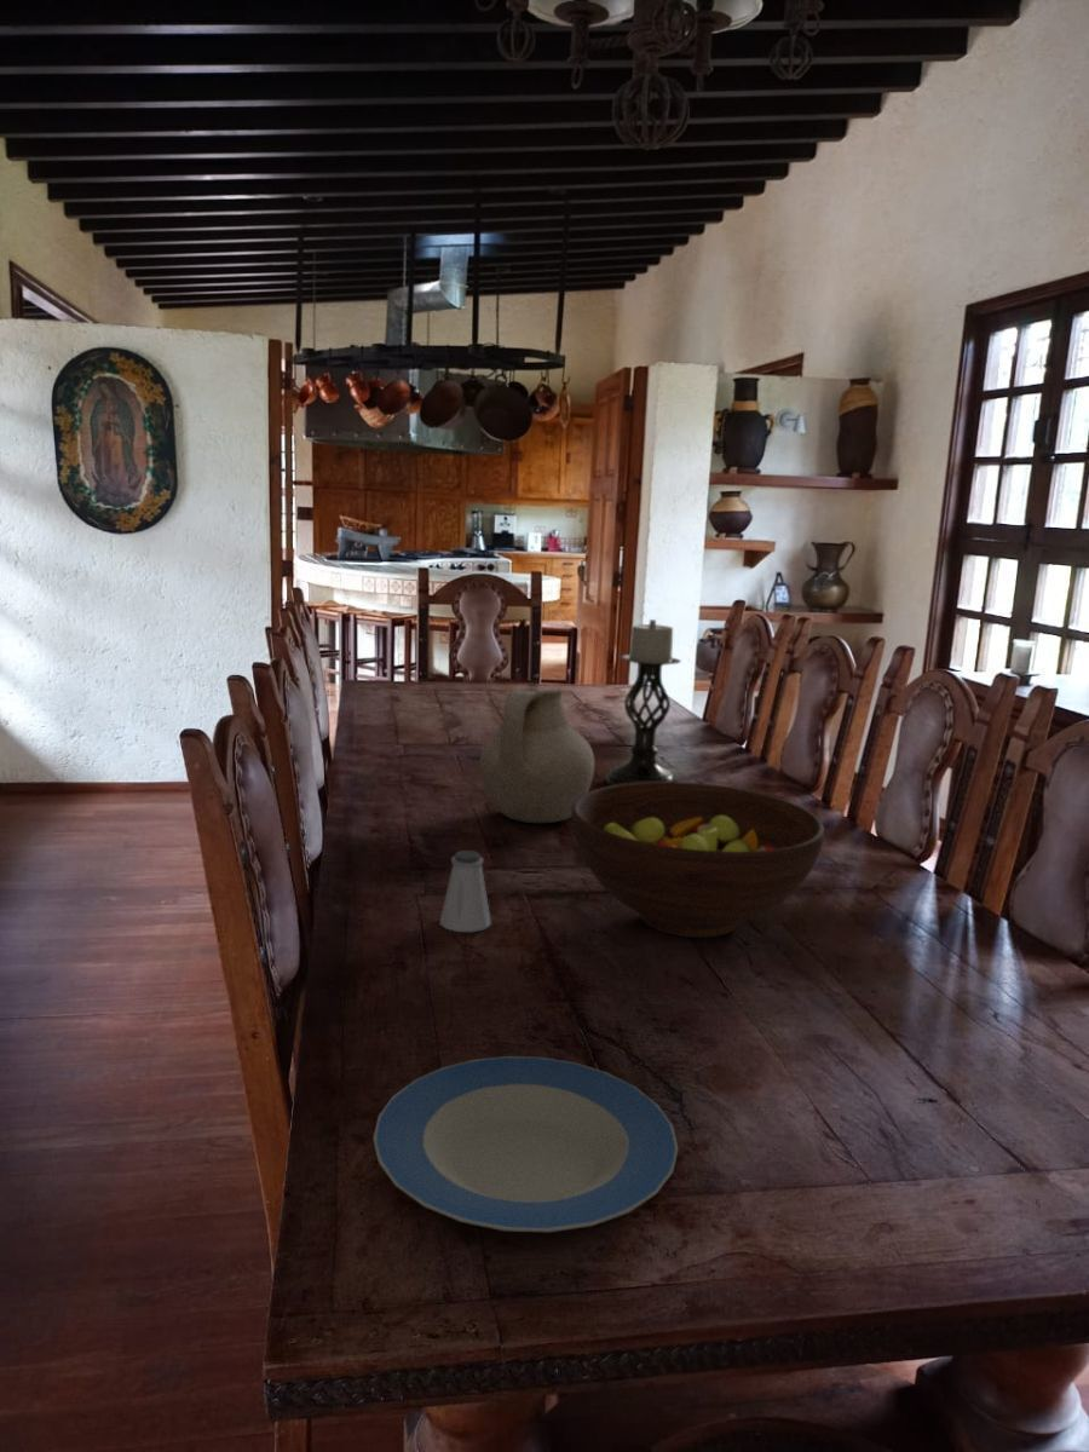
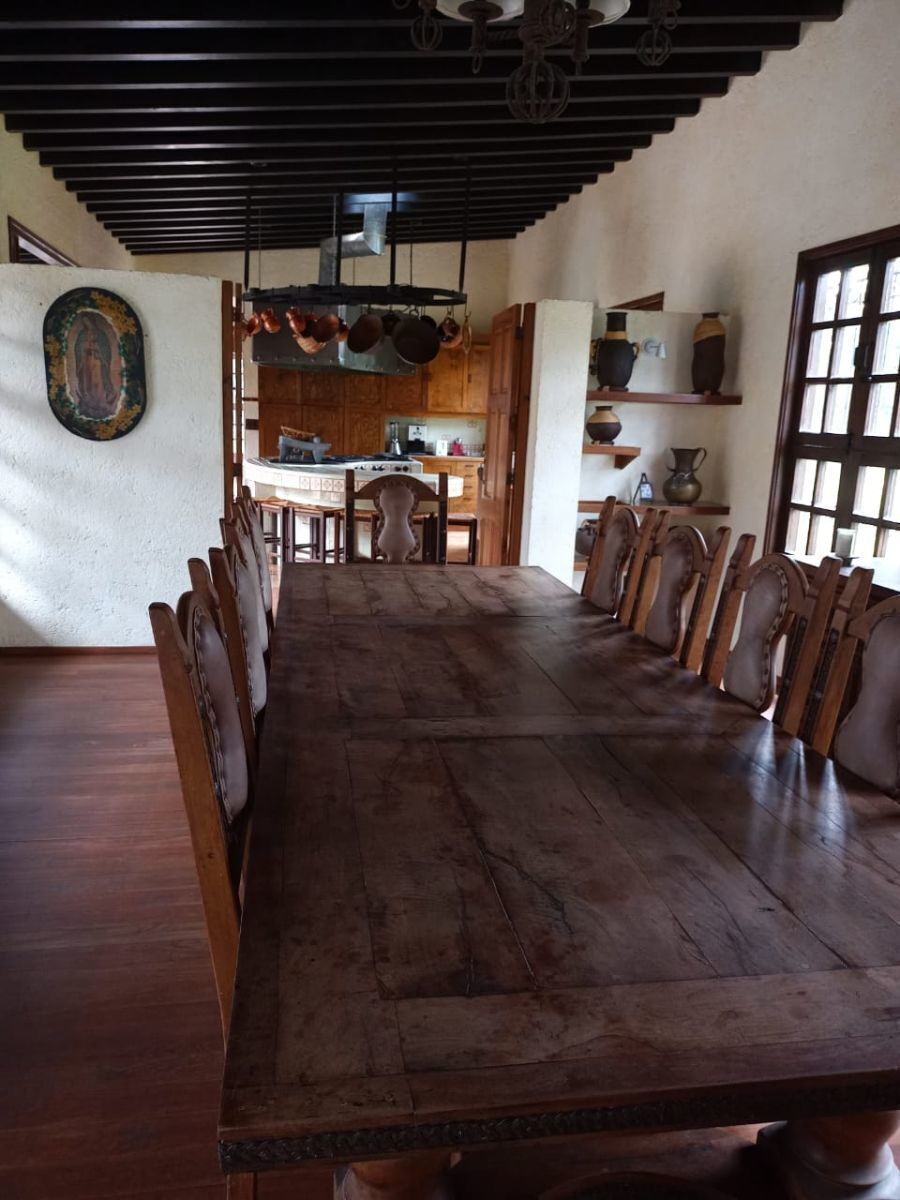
- candle holder [605,618,682,786]
- fruit bowl [571,780,825,939]
- saltshaker [439,849,492,933]
- plate [371,1055,679,1233]
- ceramic pitcher [479,686,597,824]
